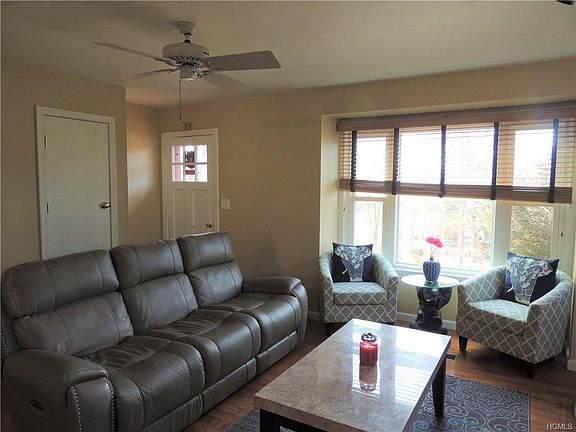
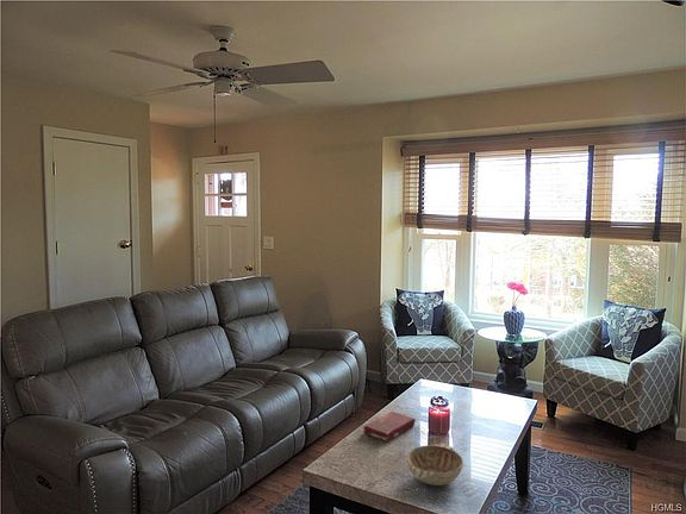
+ decorative bowl [405,443,464,487]
+ book [362,410,417,443]
